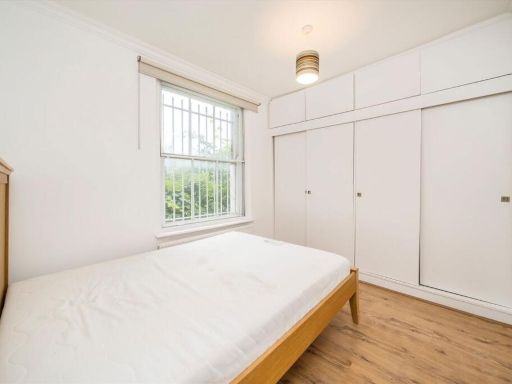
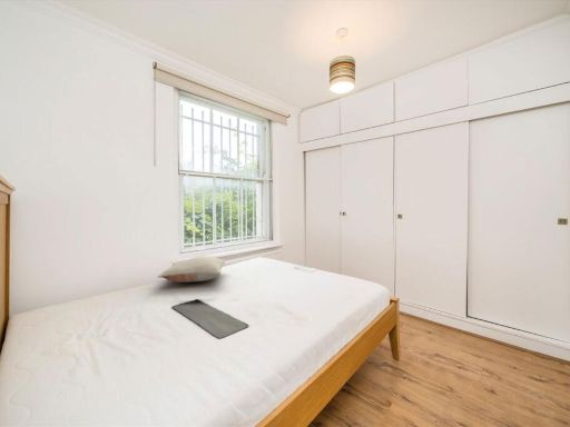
+ bath mat [171,298,249,339]
+ pillow [157,256,226,284]
